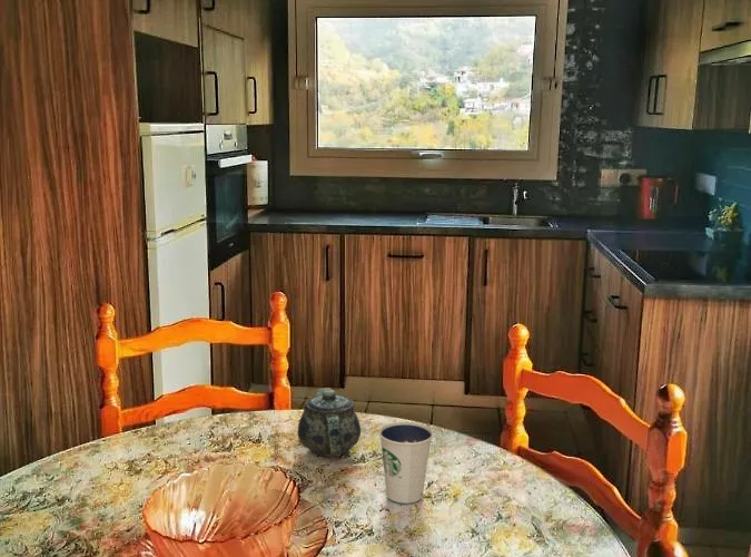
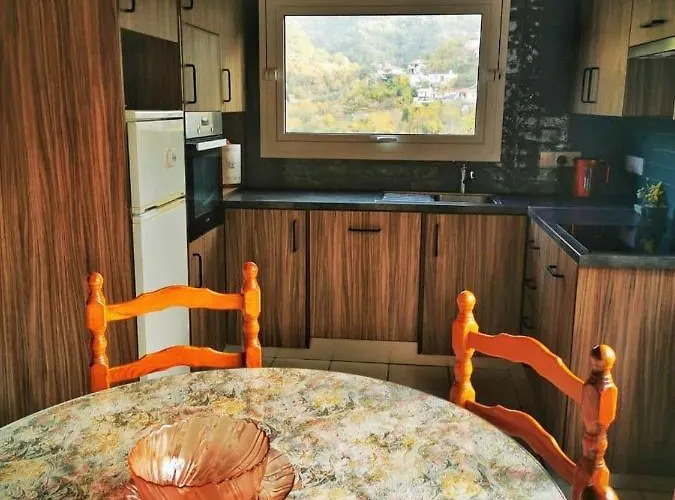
- dixie cup [378,421,434,505]
- chinaware [297,387,362,458]
